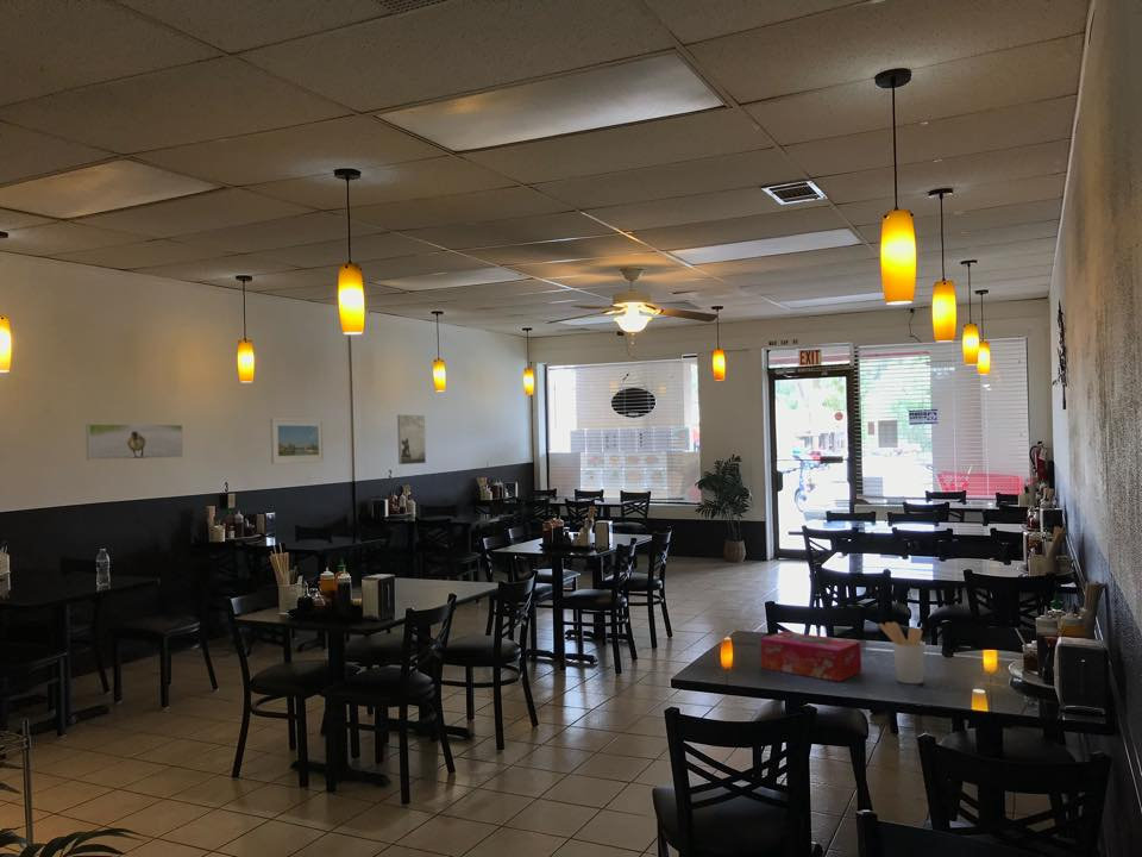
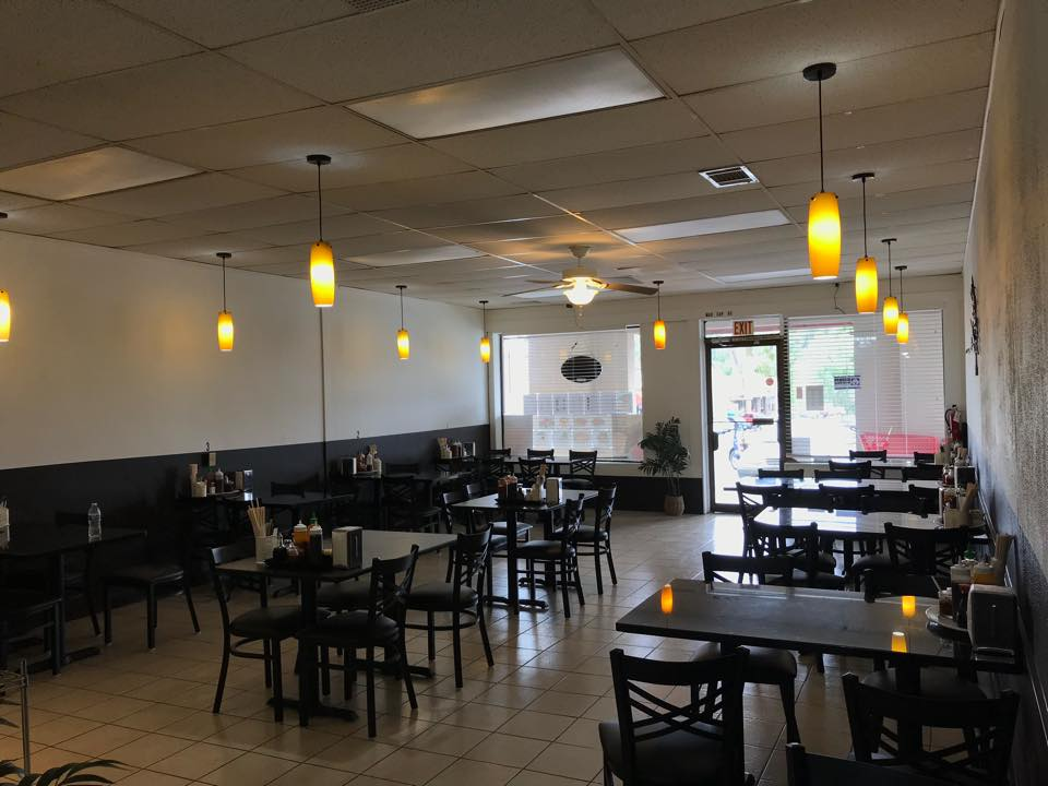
- utensil holder [878,621,925,684]
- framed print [269,417,326,465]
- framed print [396,414,427,465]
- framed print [86,423,184,462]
- tissue box [759,630,862,682]
